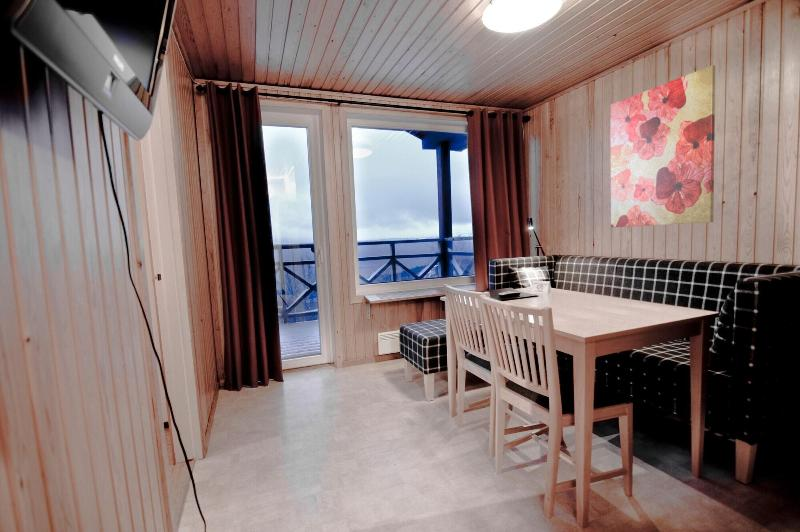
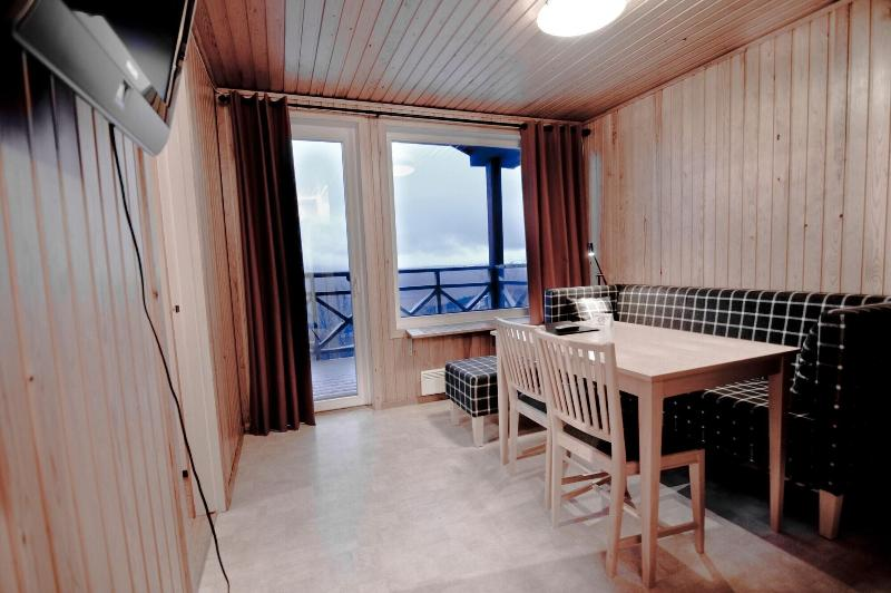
- wall art [609,64,716,228]
